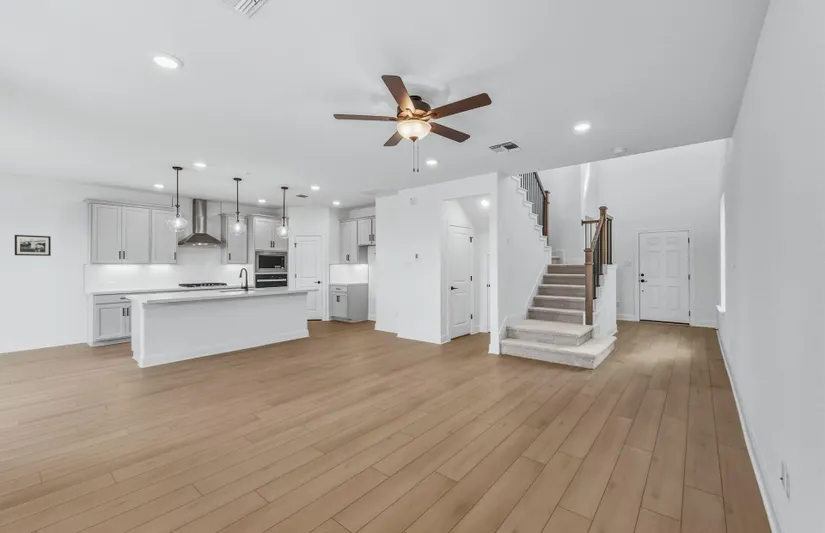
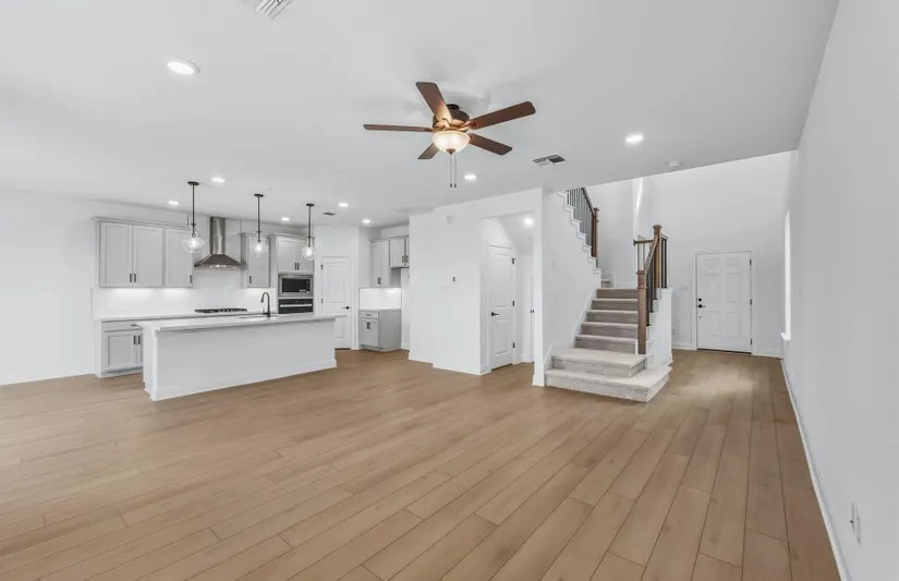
- picture frame [14,234,52,257]
